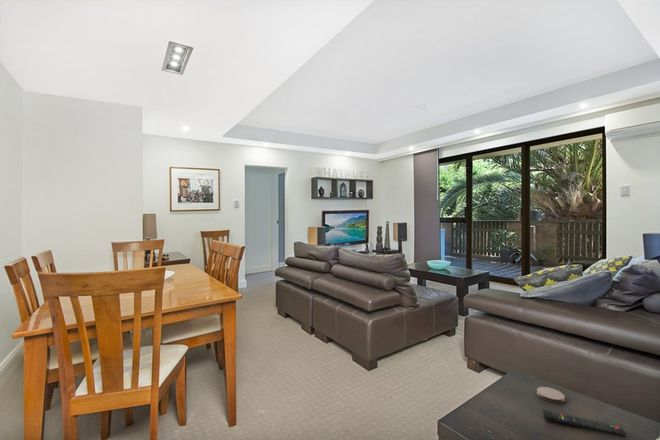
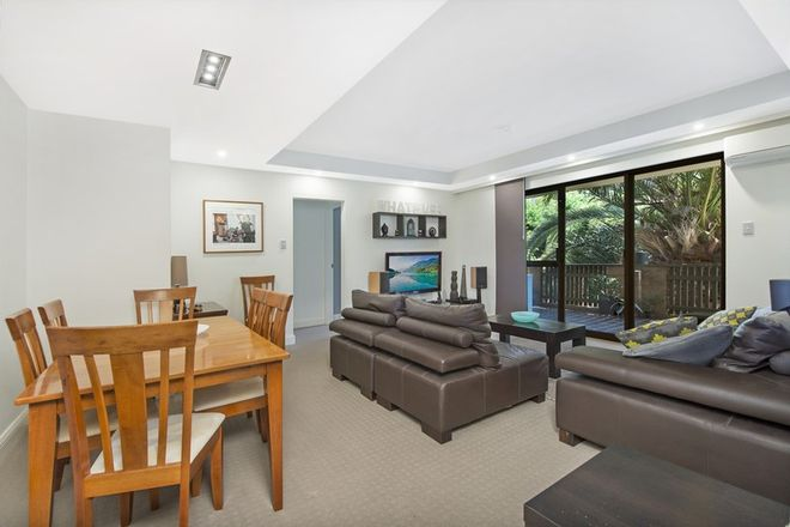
- coaster [536,386,566,404]
- remote control [542,408,627,439]
